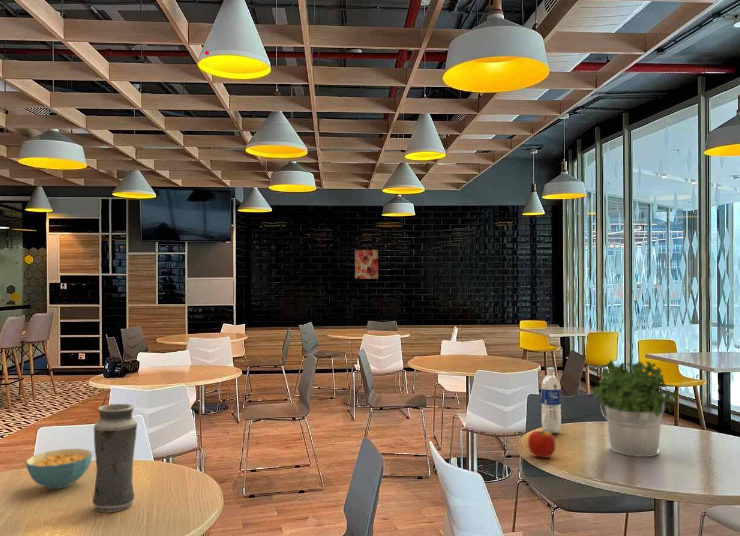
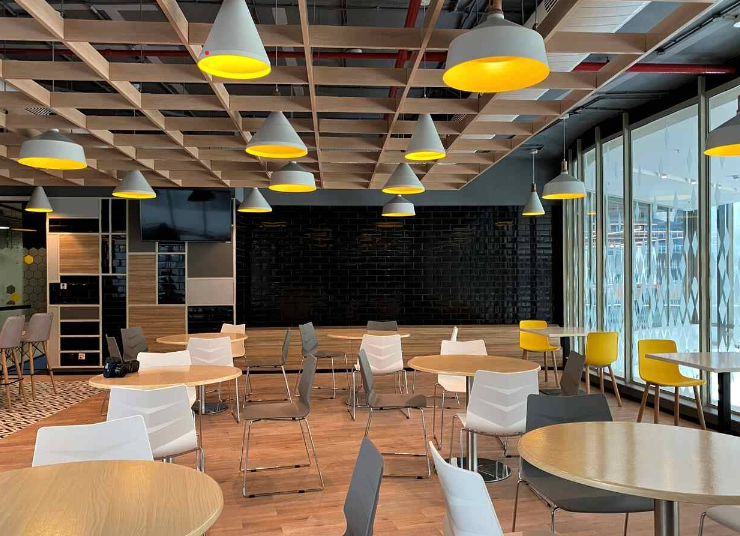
- wall art [354,249,379,280]
- potted plant [590,358,682,458]
- water bottle [540,366,562,435]
- cereal bowl [25,448,93,490]
- vase [92,403,138,513]
- apple [527,429,556,459]
